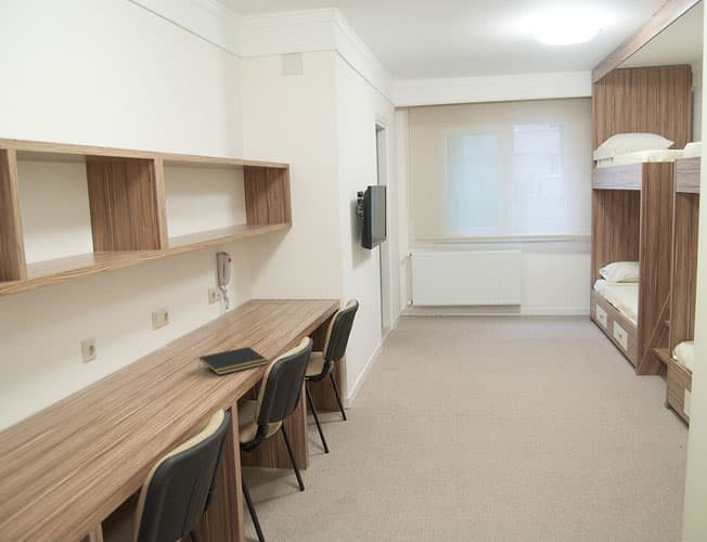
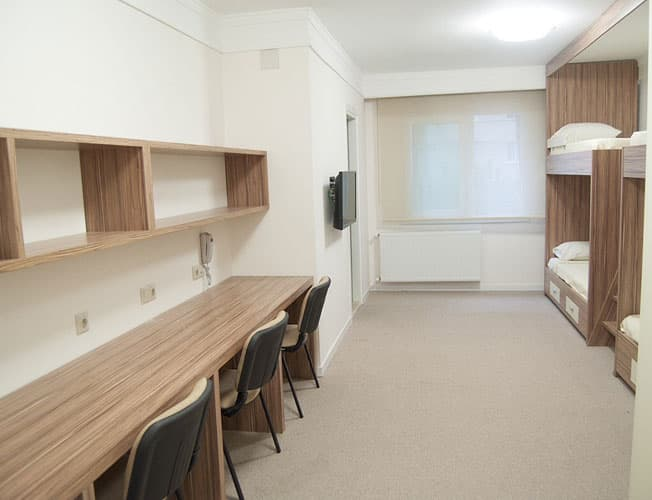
- notepad [197,346,270,376]
